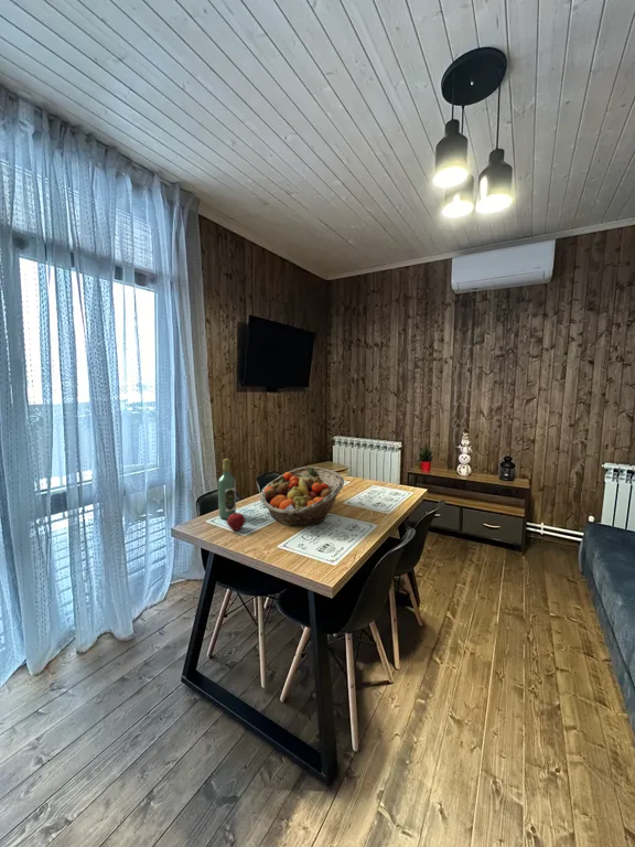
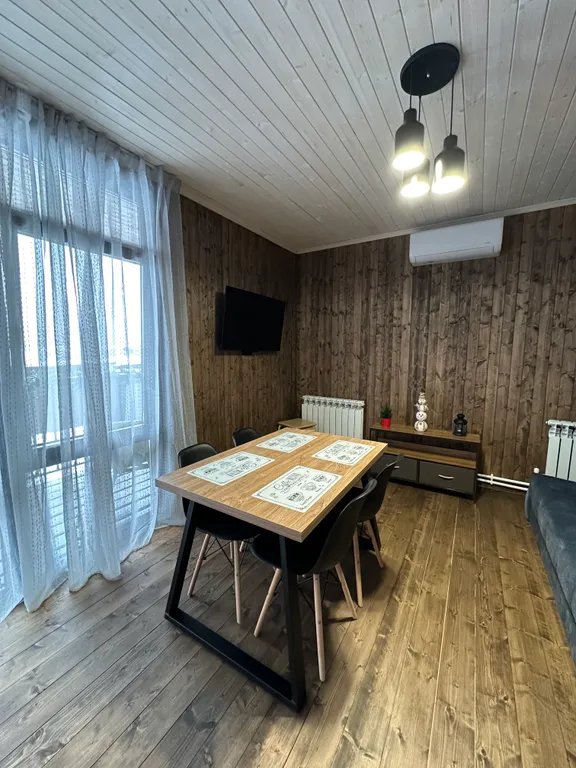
- wine bottle [217,458,237,521]
- fruit basket [259,465,345,528]
- apple [226,512,247,532]
